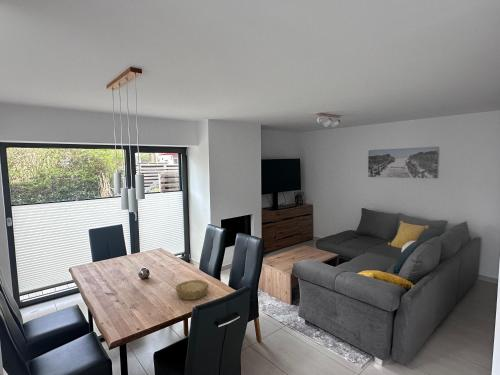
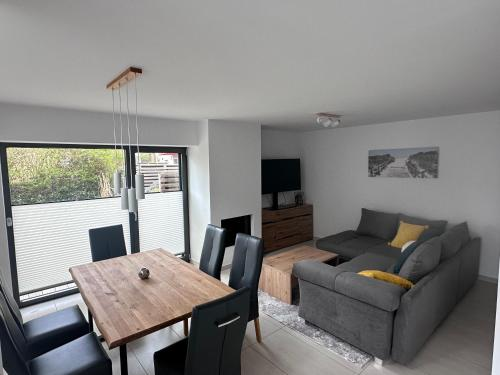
- bowl [175,279,210,301]
